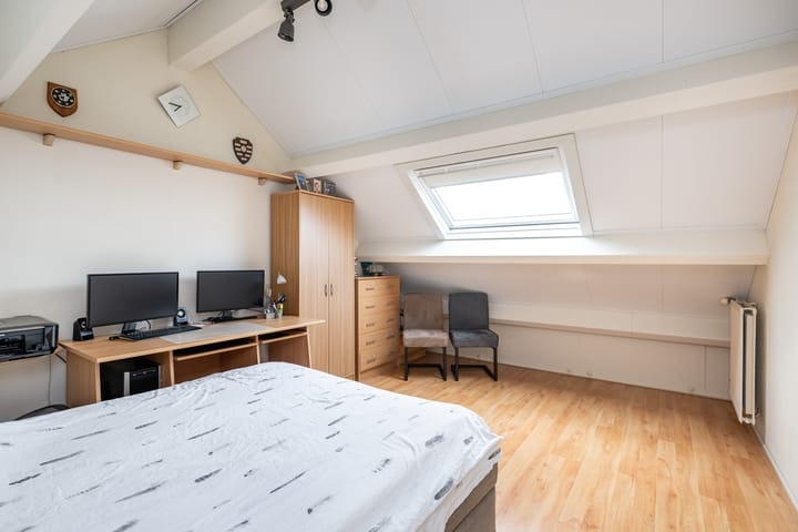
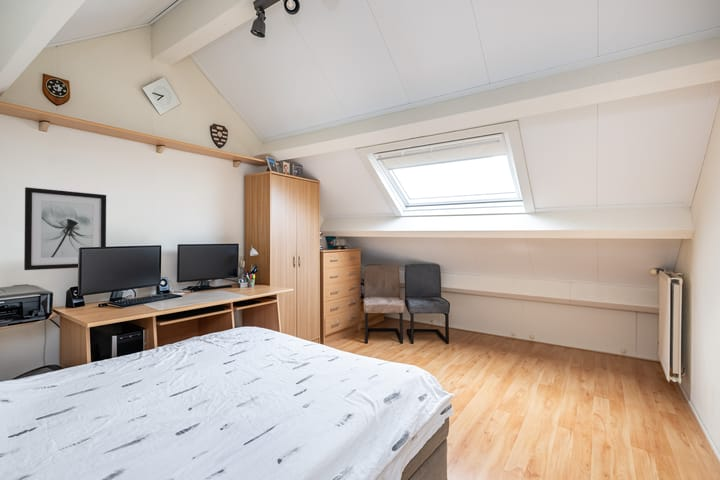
+ wall art [23,186,107,271]
